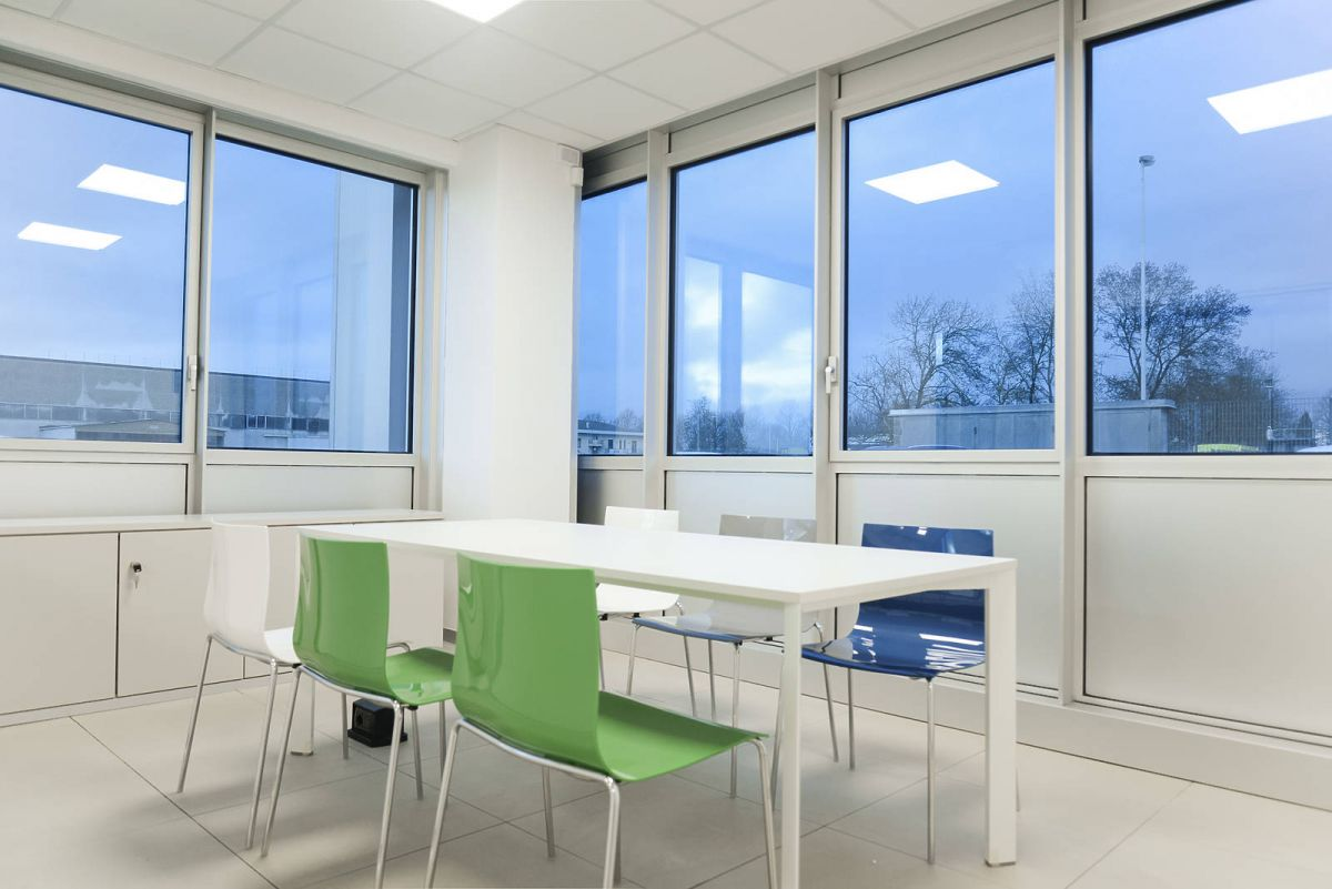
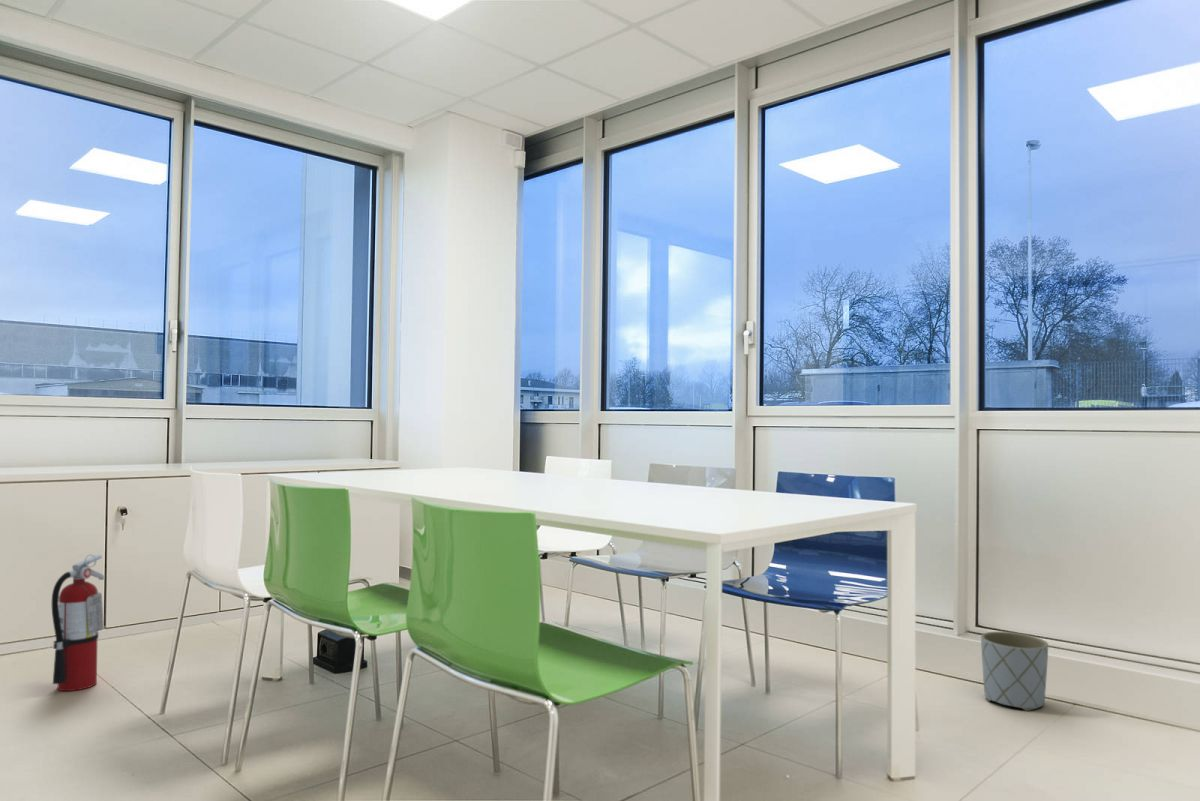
+ planter [980,631,1049,712]
+ fire extinguisher [51,553,105,692]
